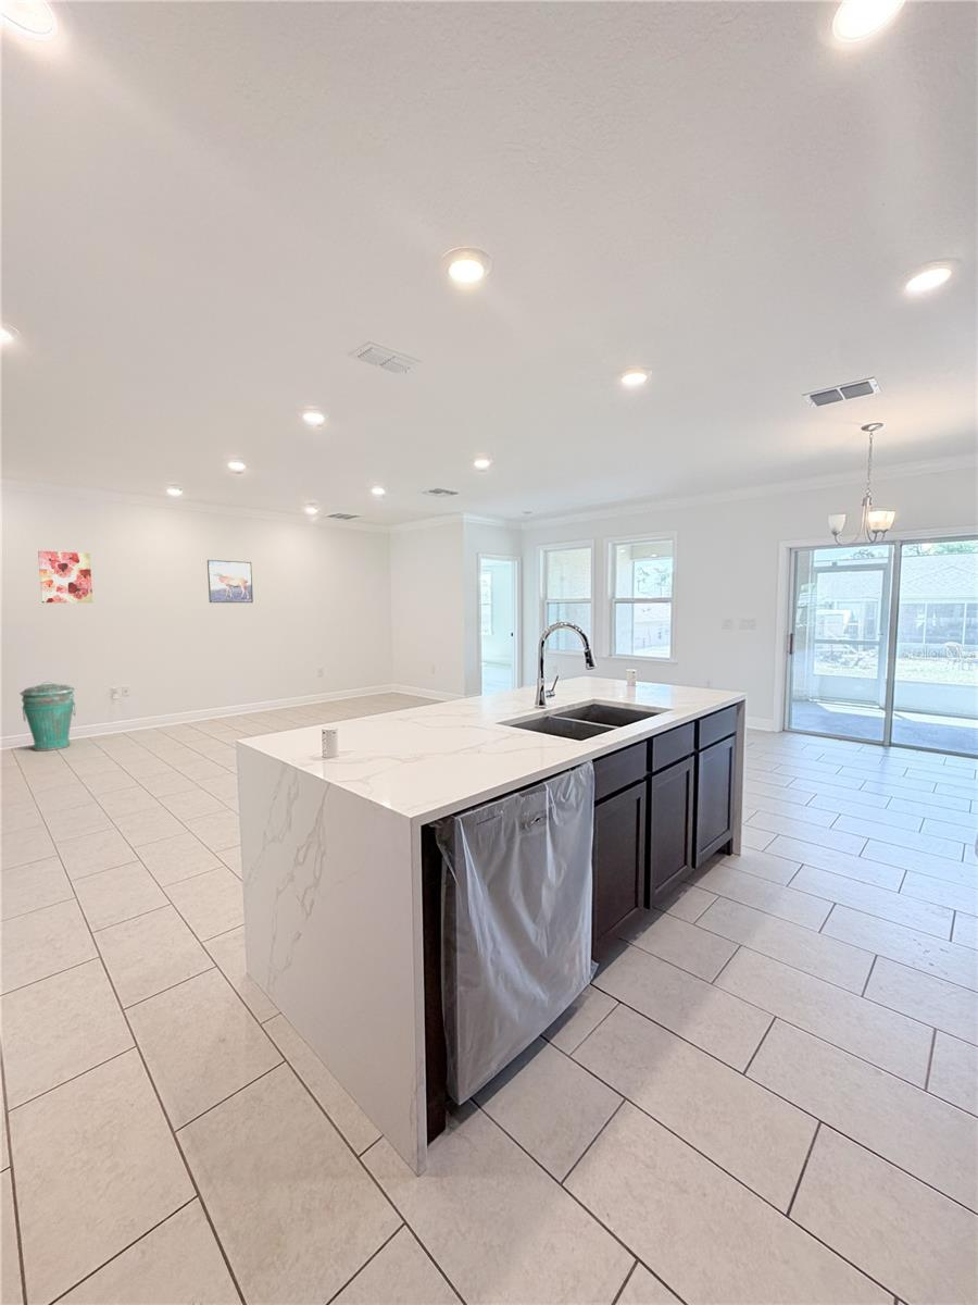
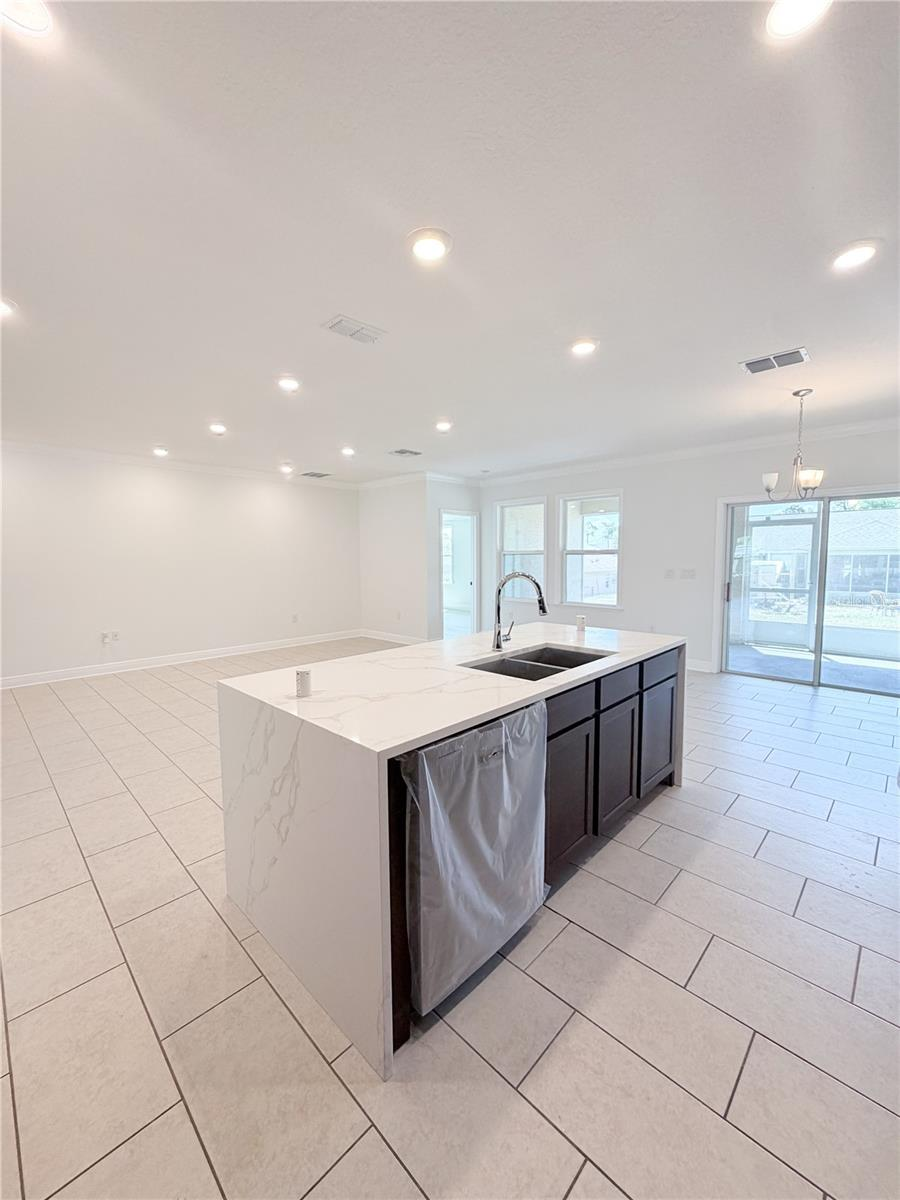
- wall art [37,550,93,604]
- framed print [206,559,254,604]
- trash can [18,681,76,753]
